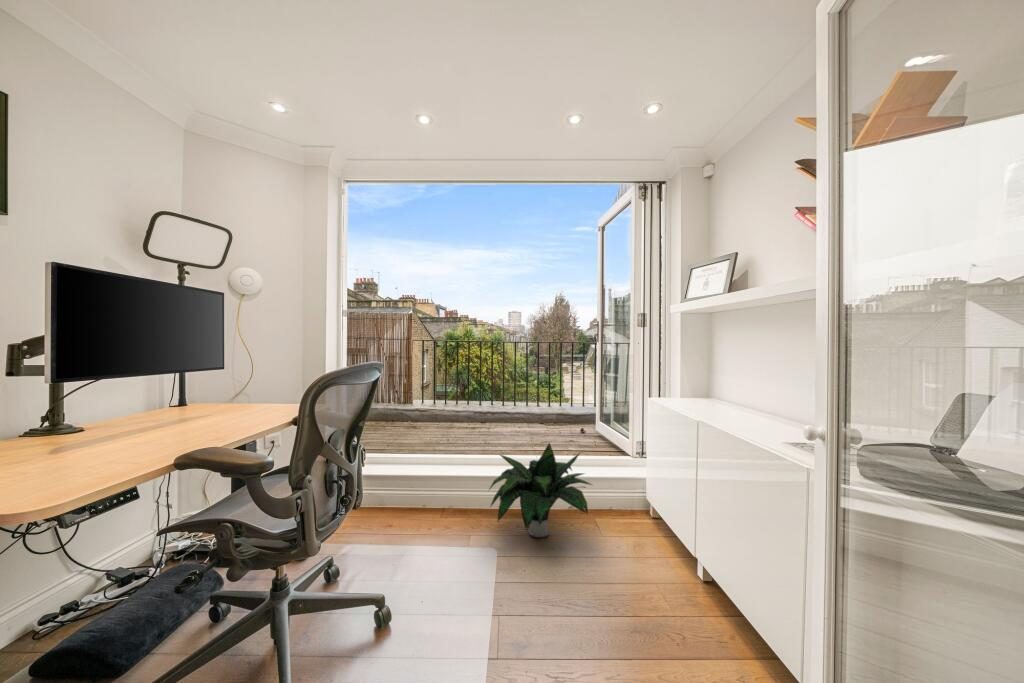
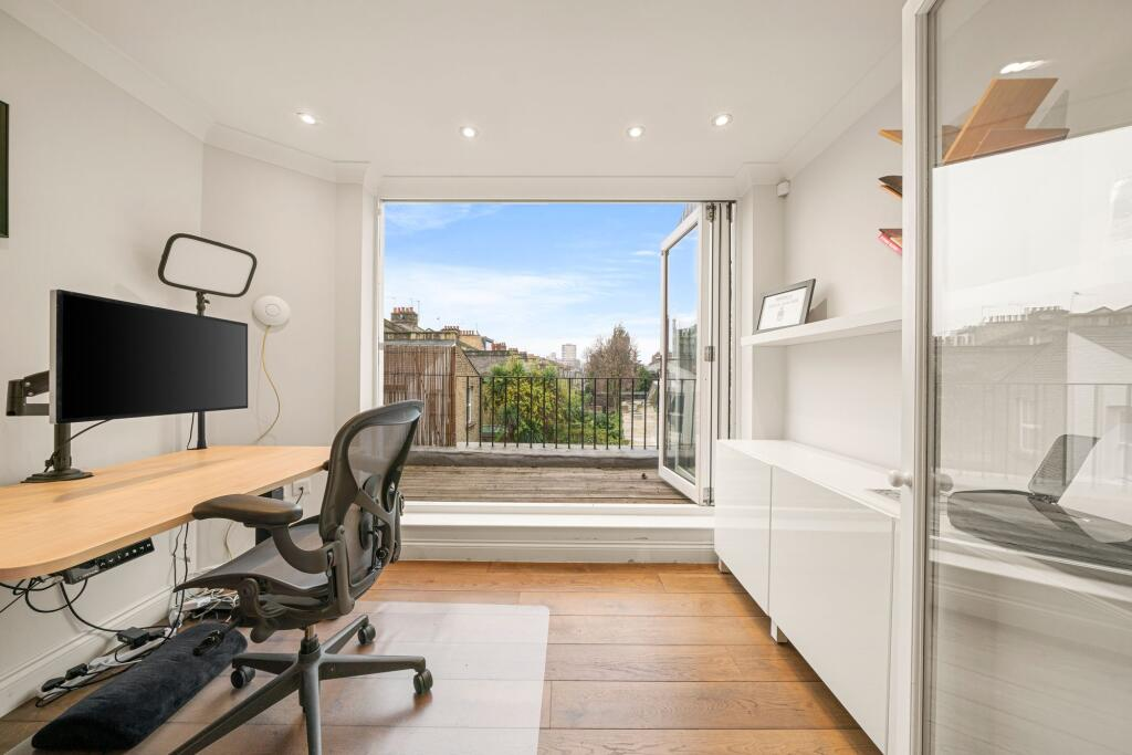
- potted plant [487,441,593,538]
